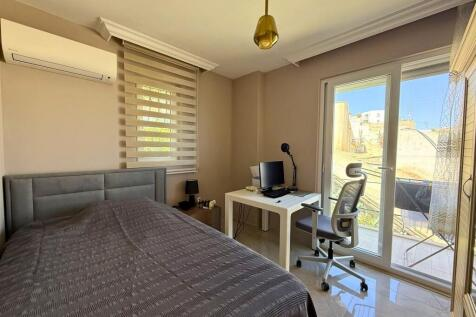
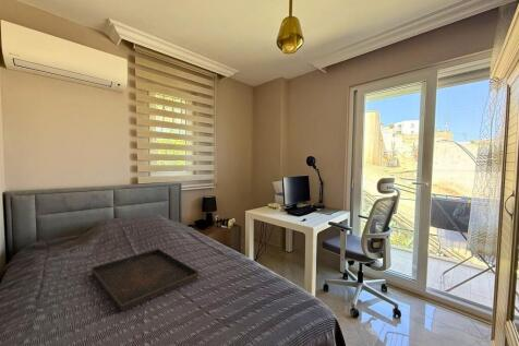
+ serving tray [90,248,201,312]
